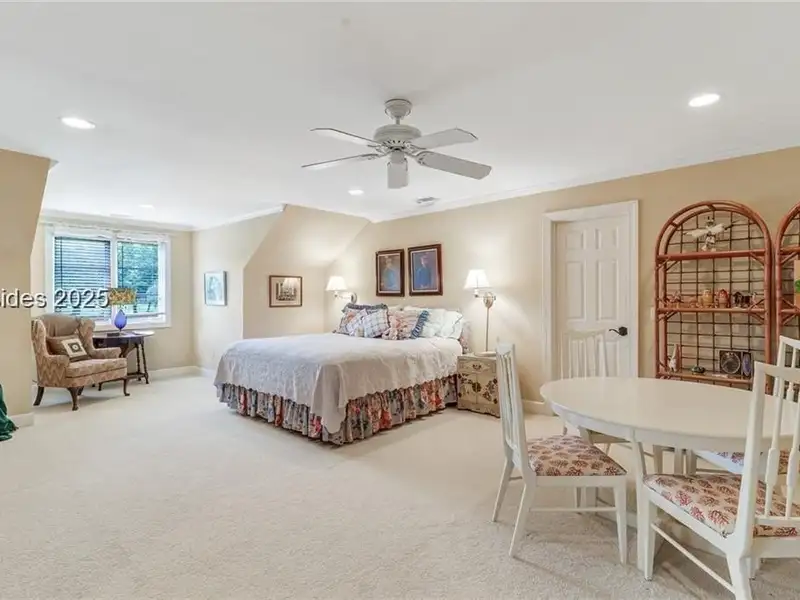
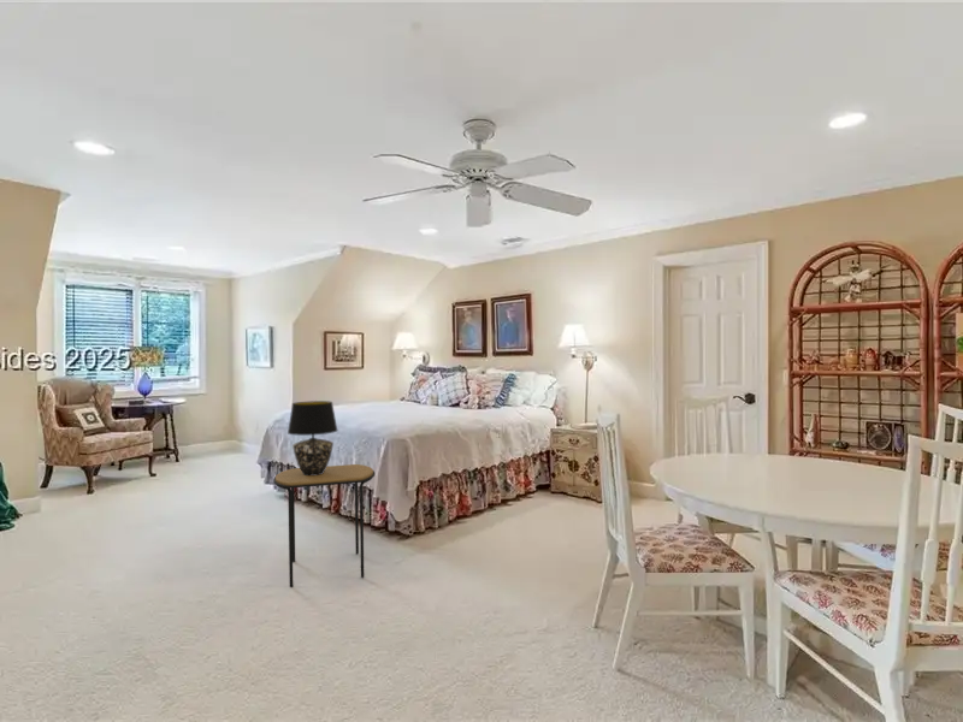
+ table lamp [286,400,338,475]
+ side table [272,463,376,588]
